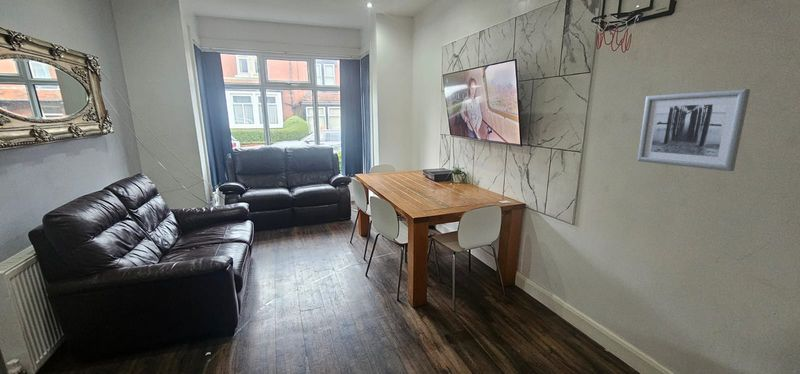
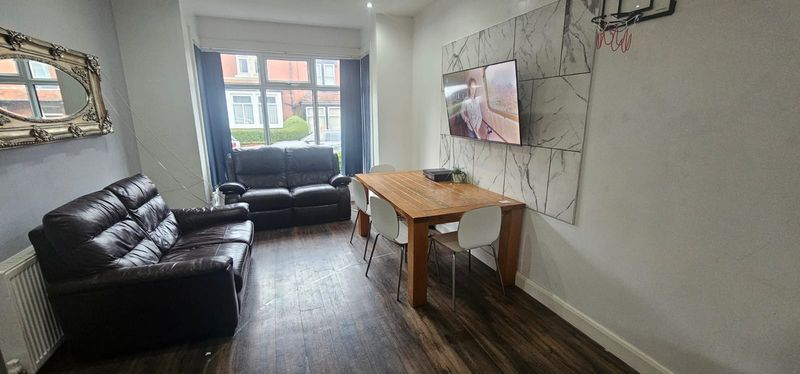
- wall art [636,88,751,172]
